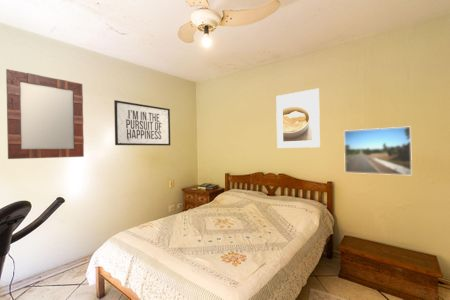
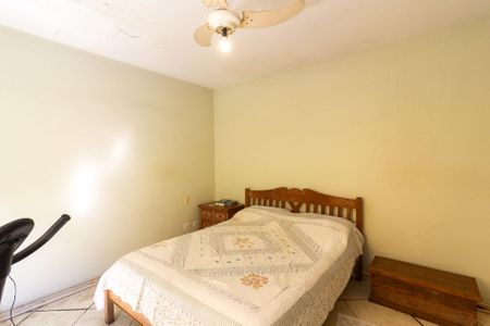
- mirror [113,99,171,147]
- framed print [343,125,413,176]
- home mirror [5,68,85,160]
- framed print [275,88,321,149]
